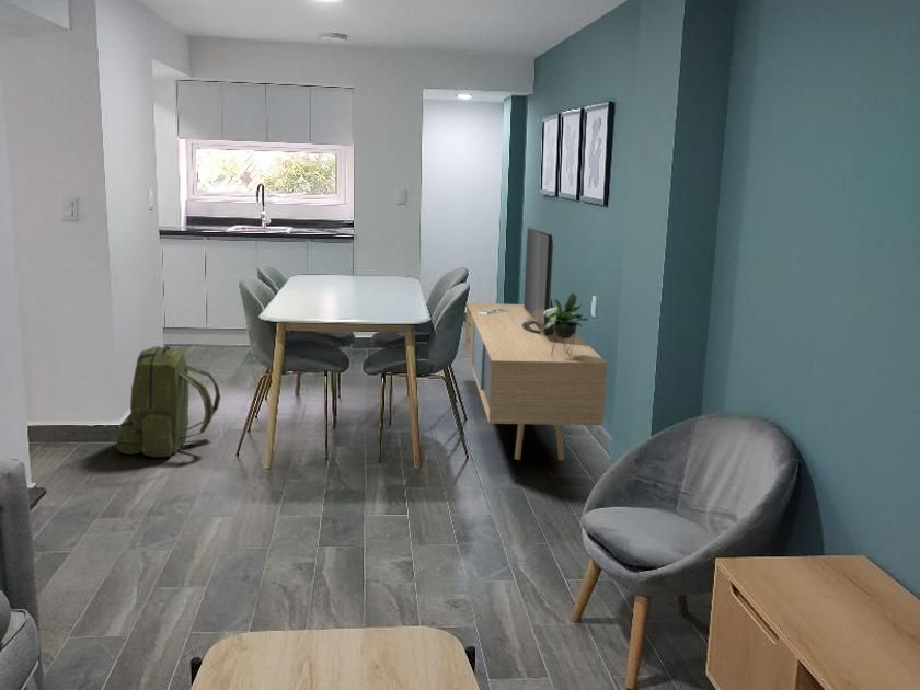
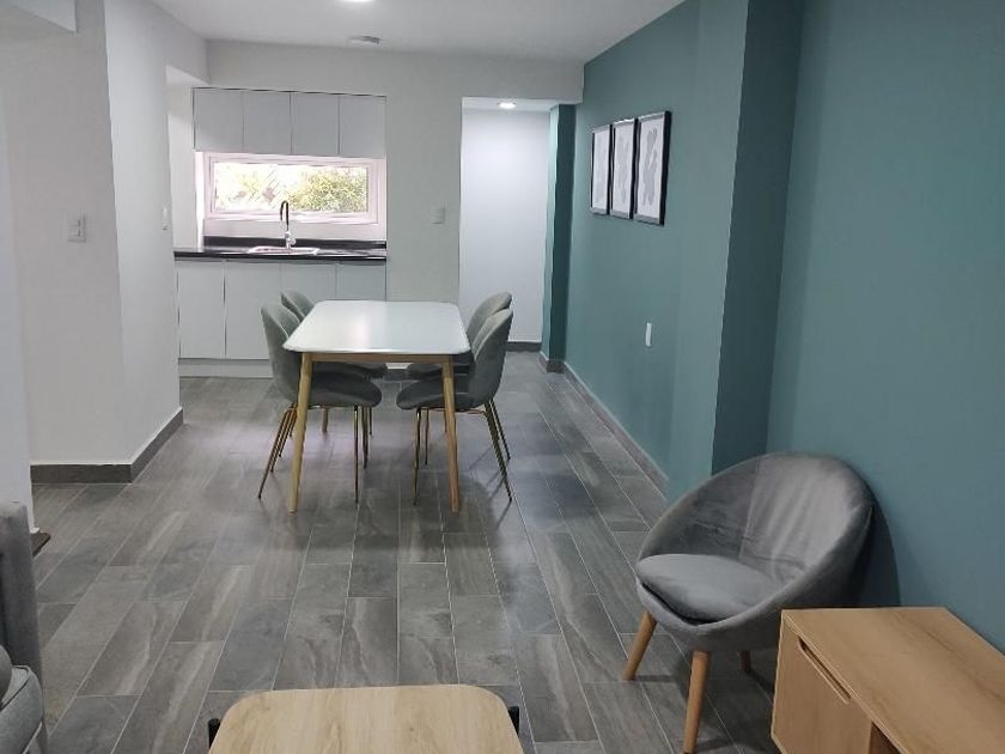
- media console [464,225,608,462]
- backpack [115,345,221,458]
